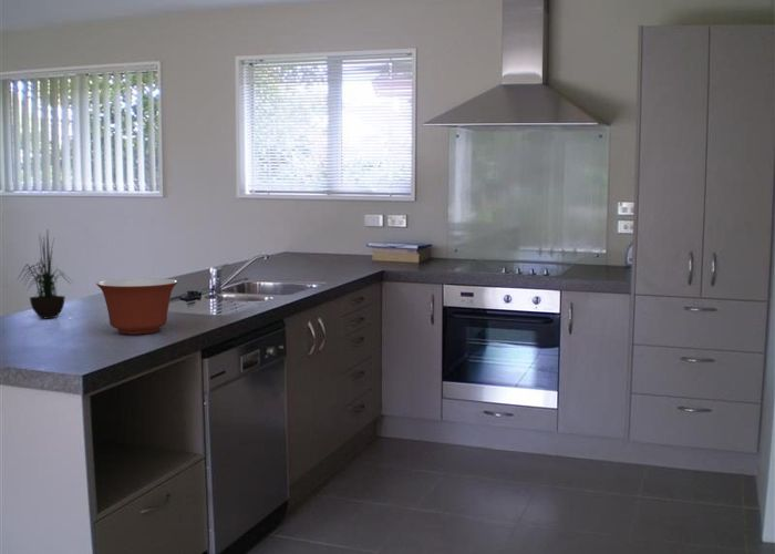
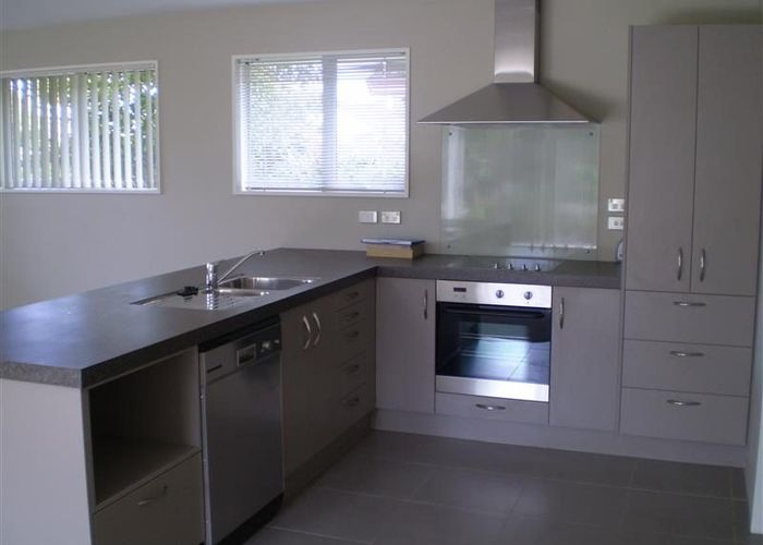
- mixing bowl [95,277,178,335]
- potted plant [17,230,74,320]
